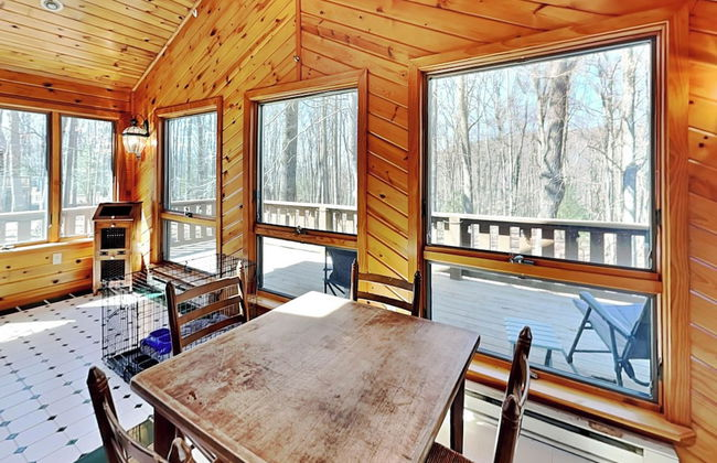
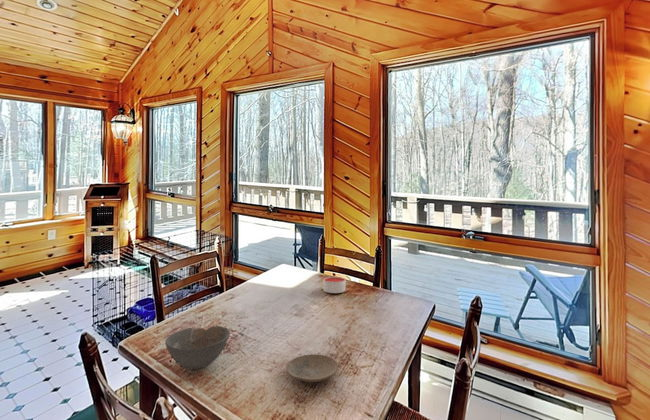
+ plate [285,353,339,383]
+ candle [323,276,346,294]
+ bowl [164,325,231,371]
